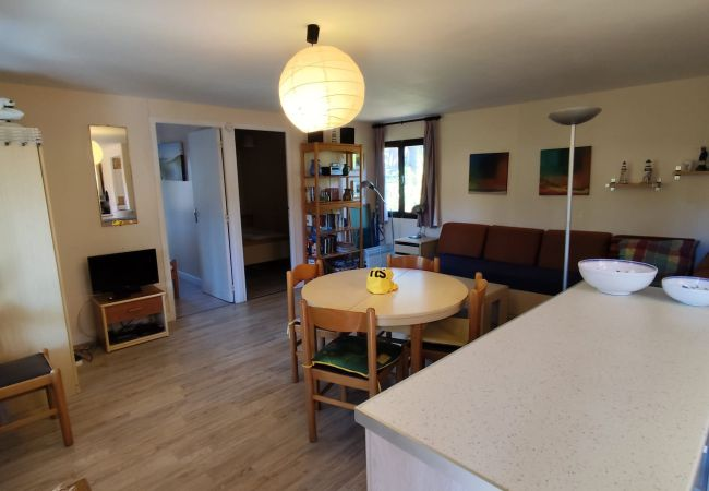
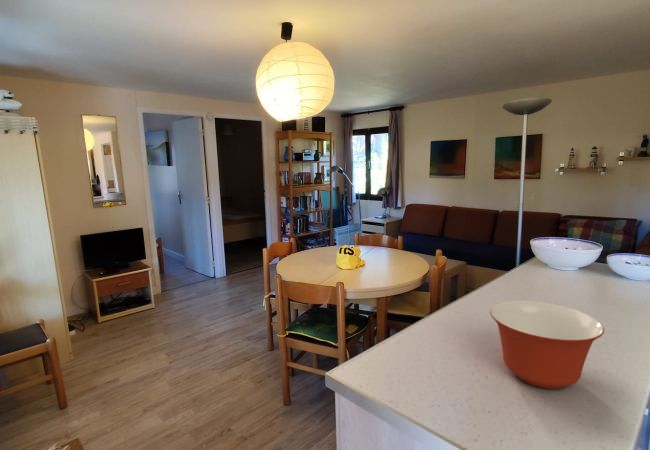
+ mixing bowl [489,300,605,390]
